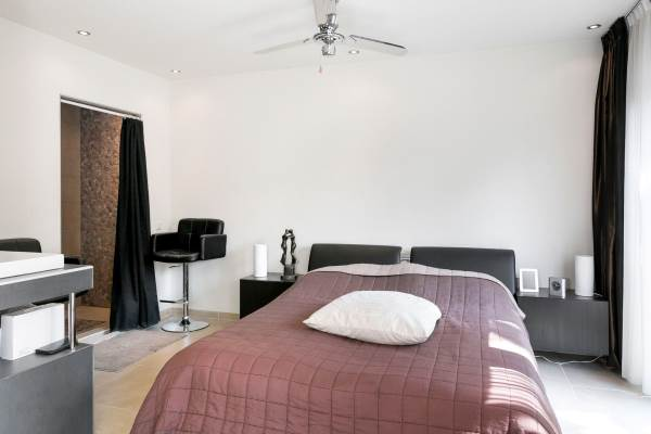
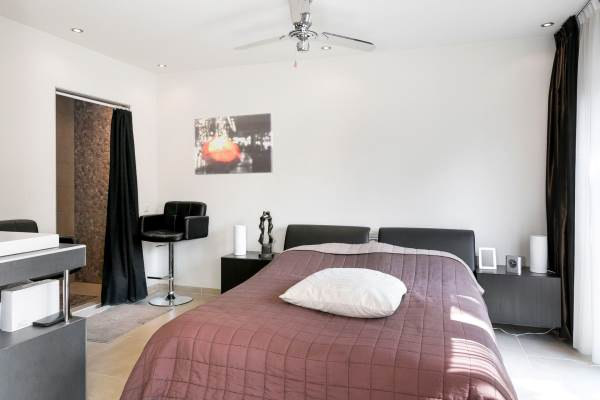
+ wall art [194,112,274,176]
